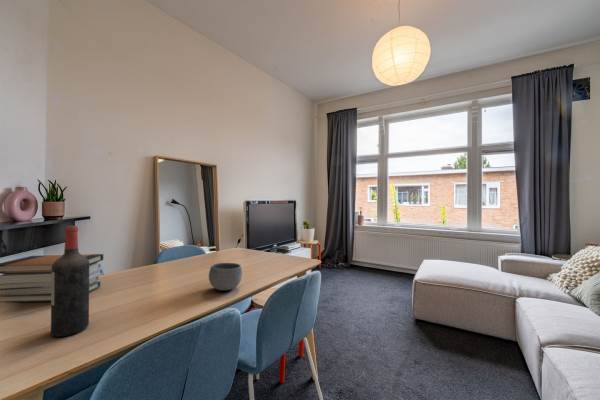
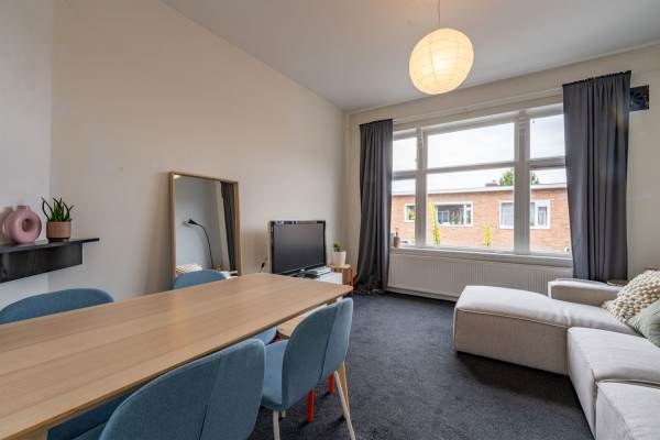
- bowl [208,262,243,292]
- wine bottle [50,225,90,338]
- book stack [0,253,104,304]
